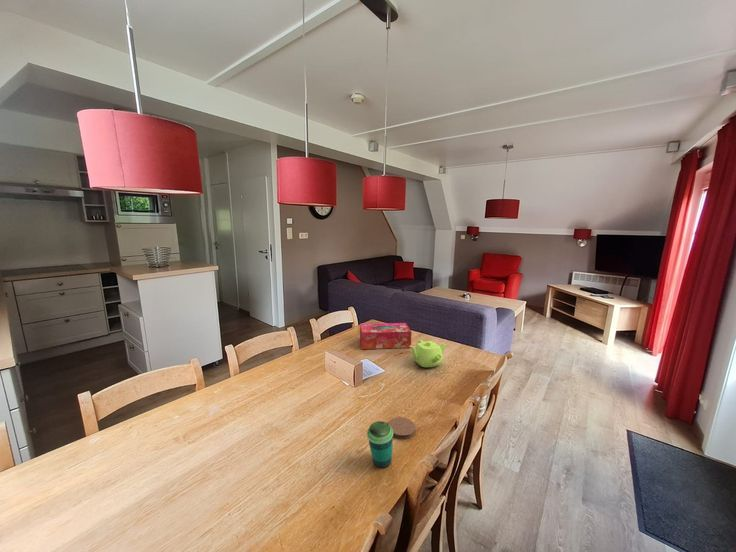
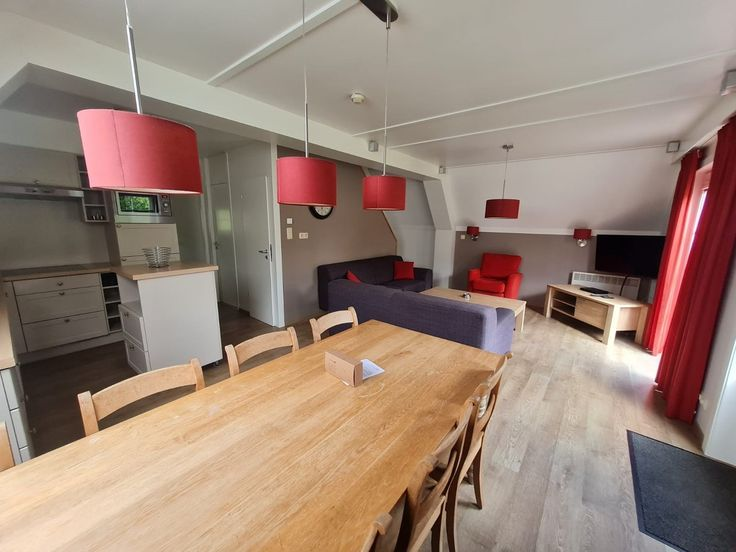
- cup [366,420,394,468]
- coaster [387,416,416,440]
- tissue box [359,322,413,350]
- teapot [410,339,447,368]
